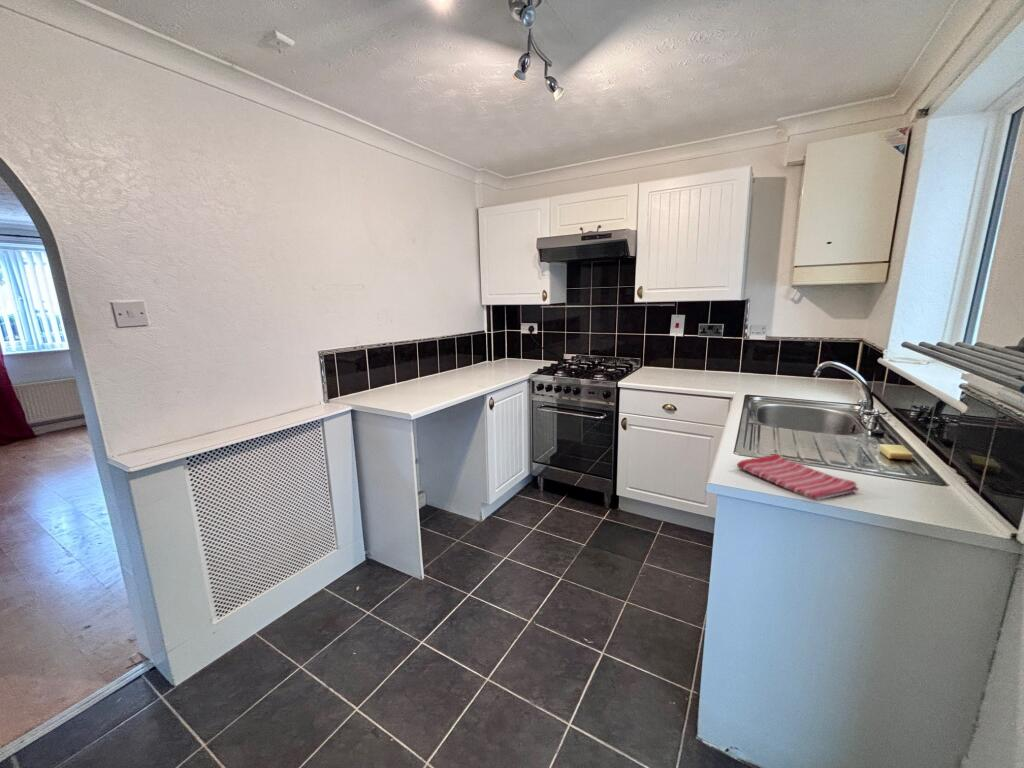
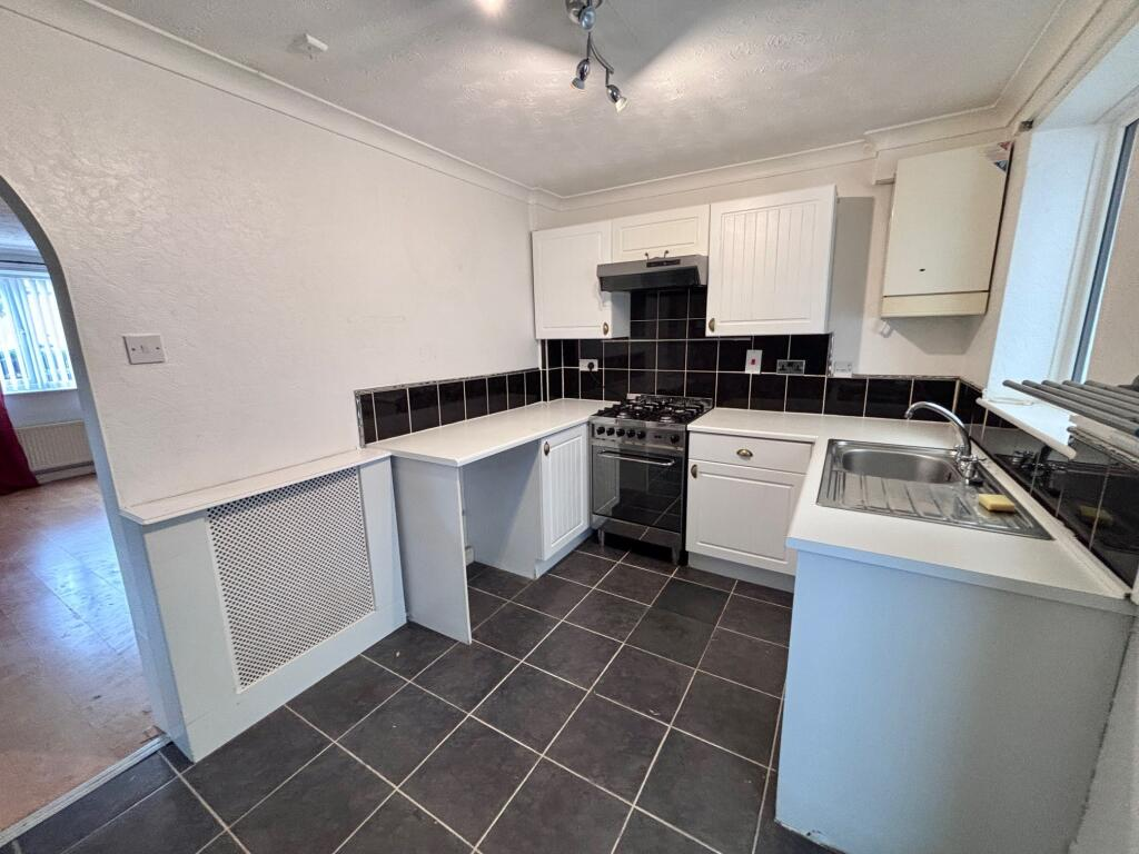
- dish towel [736,453,860,501]
